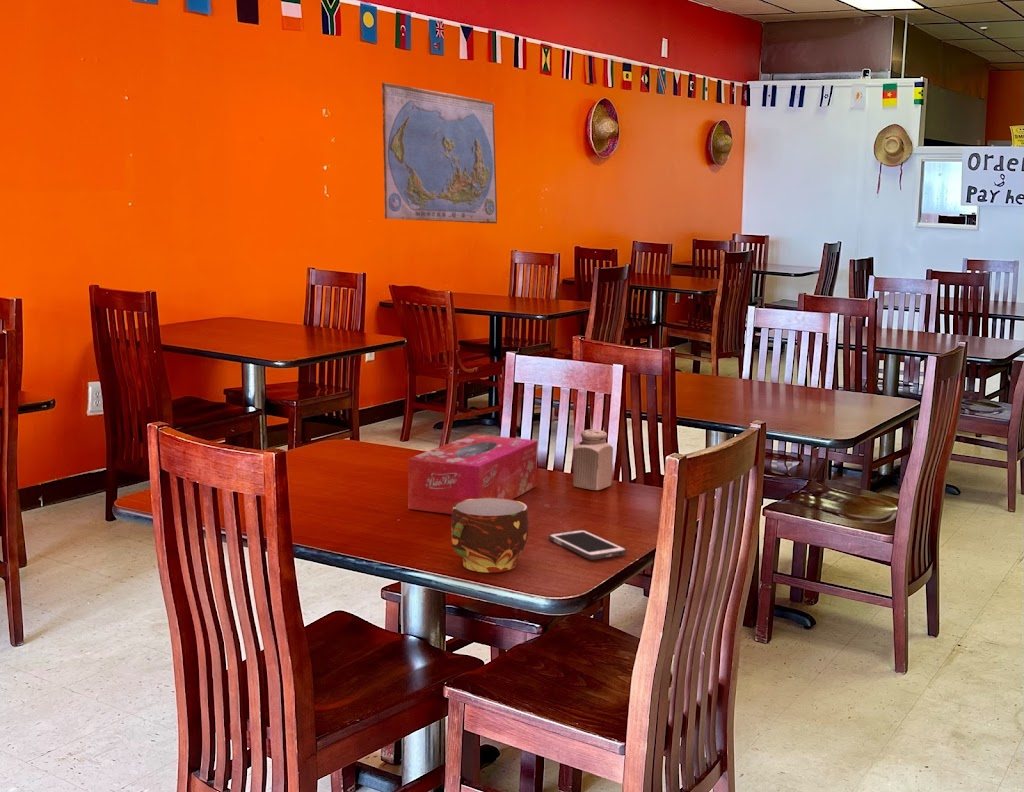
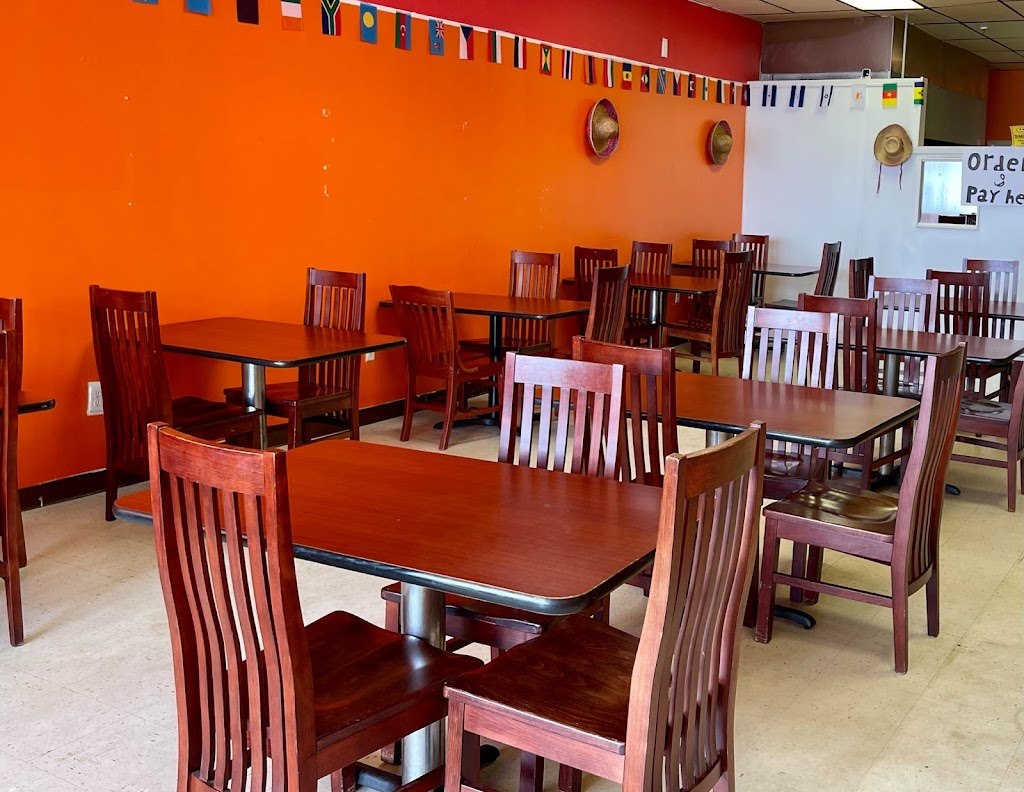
- cup [450,498,530,573]
- cell phone [548,529,627,561]
- tissue box [407,433,539,515]
- world map [381,81,498,225]
- salt shaker [572,428,614,491]
